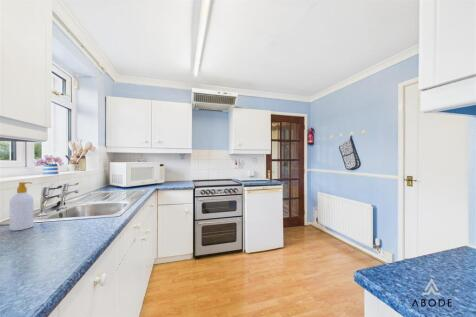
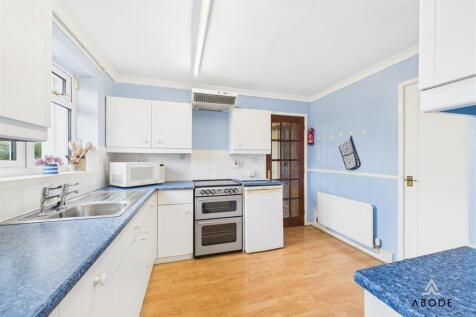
- soap bottle [9,181,34,232]
